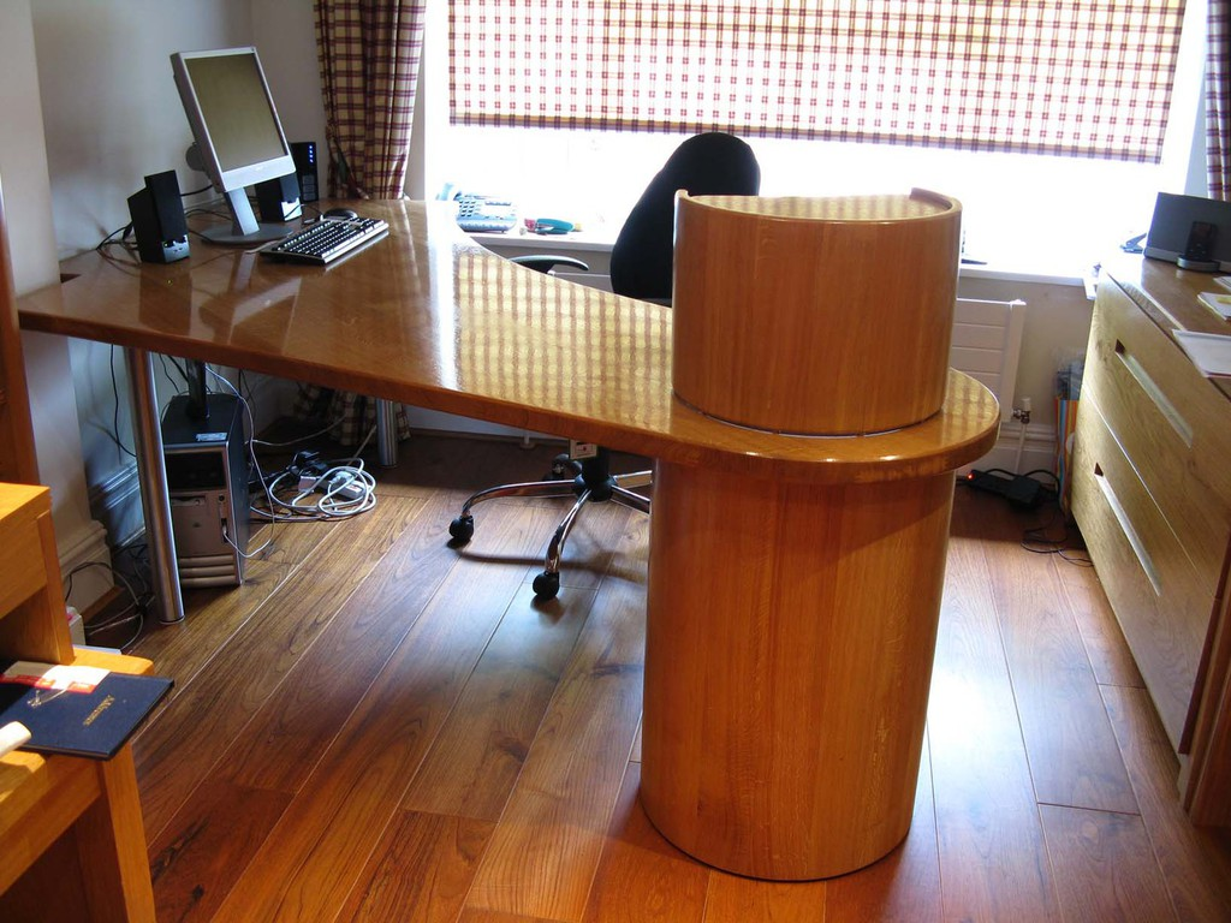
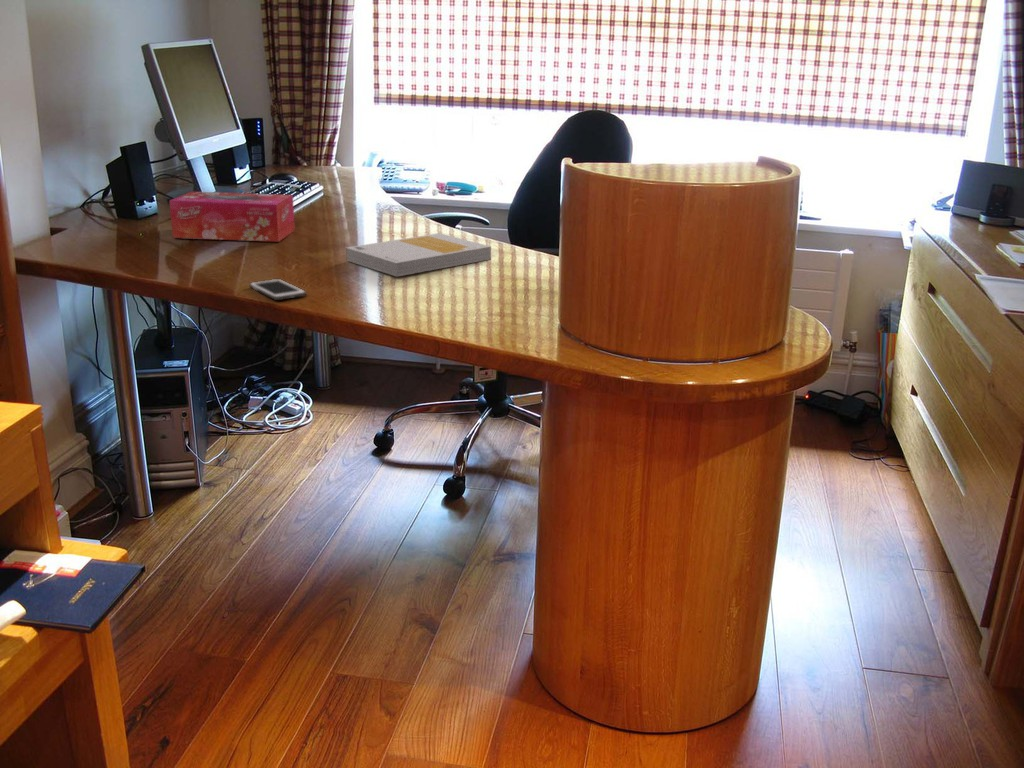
+ book [345,232,493,277]
+ cell phone [248,278,307,301]
+ tissue box [168,191,296,243]
